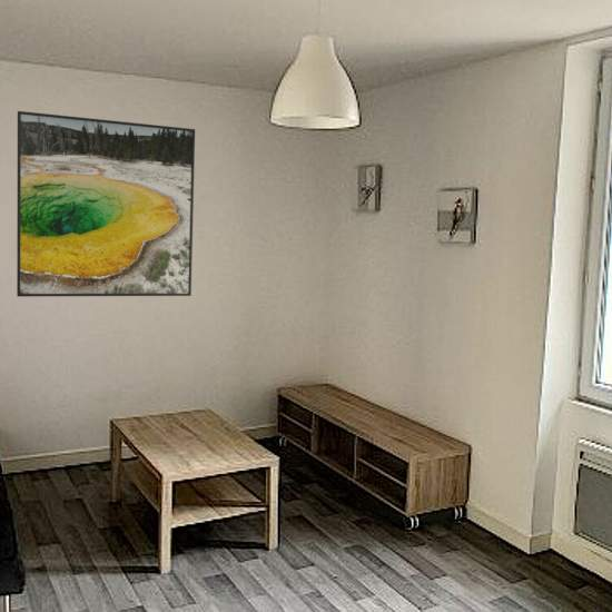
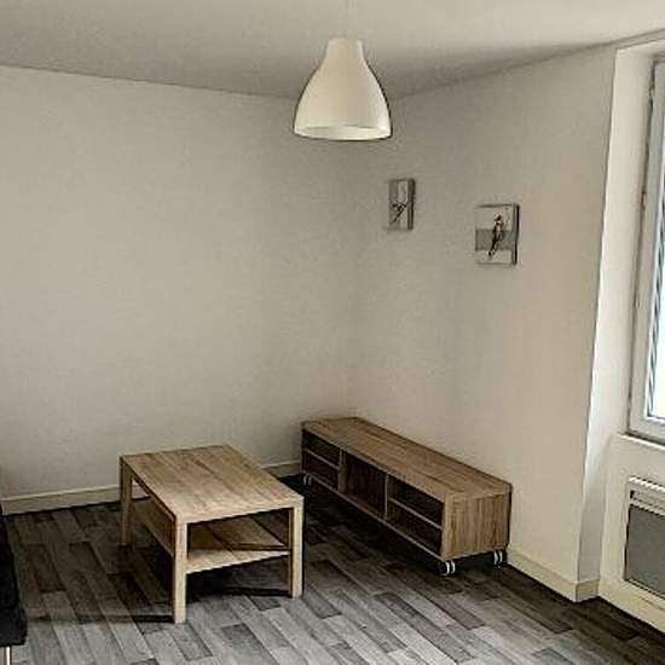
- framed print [16,110,196,297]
